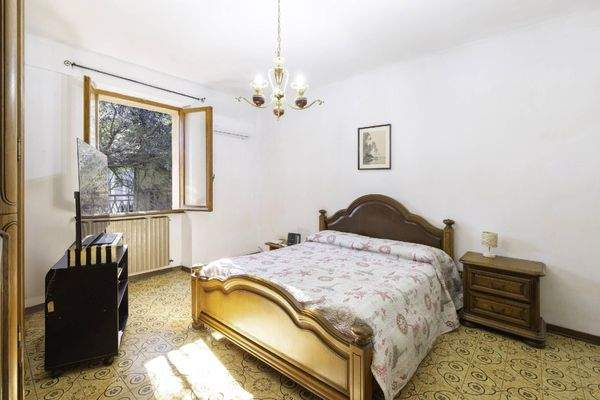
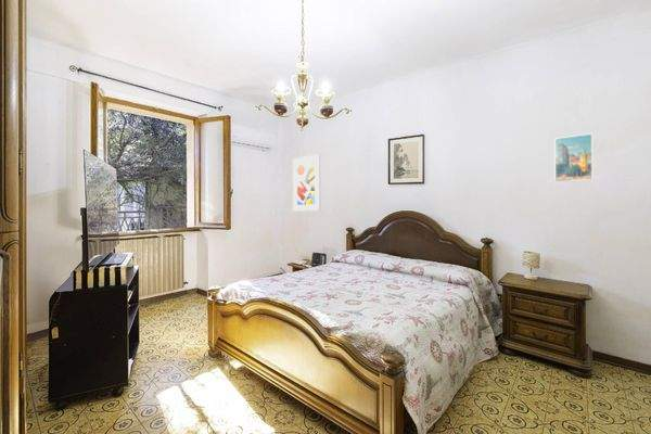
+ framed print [554,132,593,183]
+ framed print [292,153,321,212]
